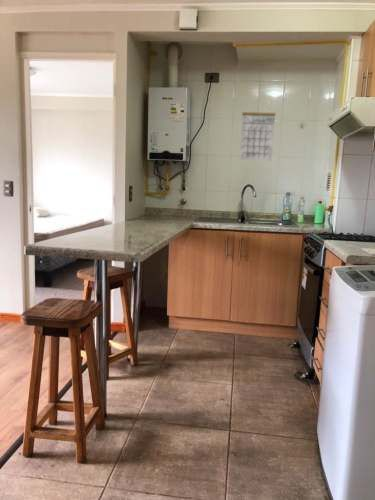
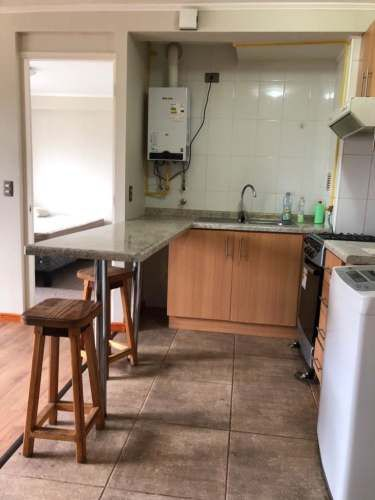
- calendar [239,102,276,162]
